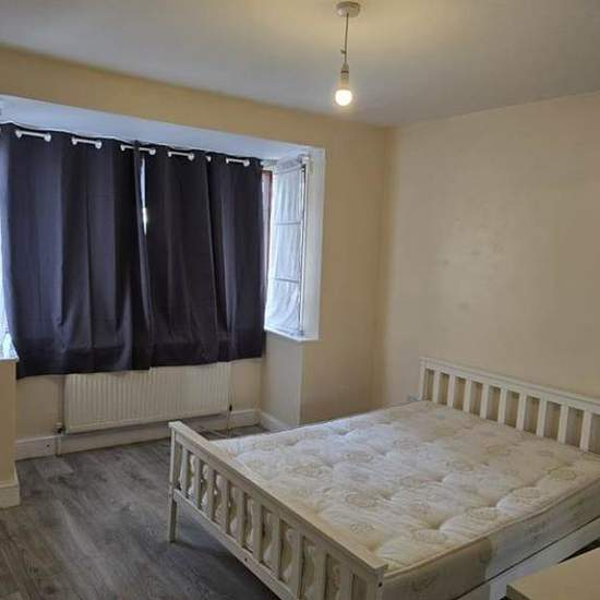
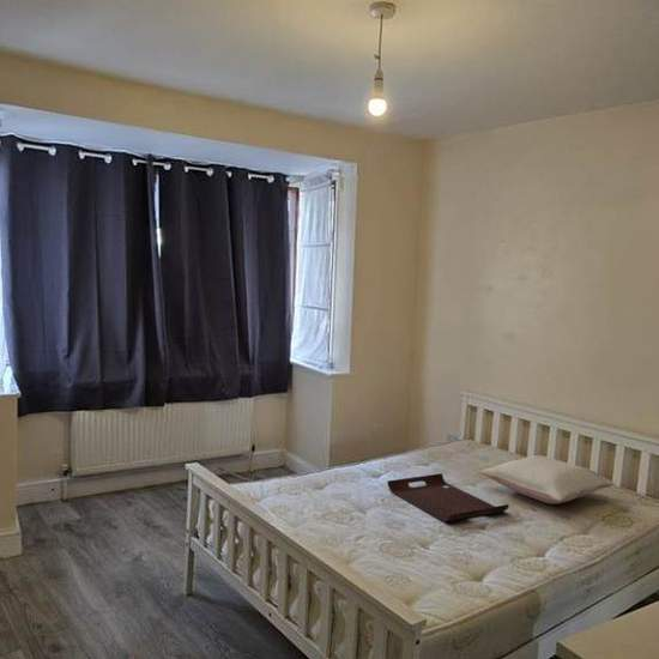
+ pillow [478,454,616,506]
+ serving tray [386,472,510,522]
